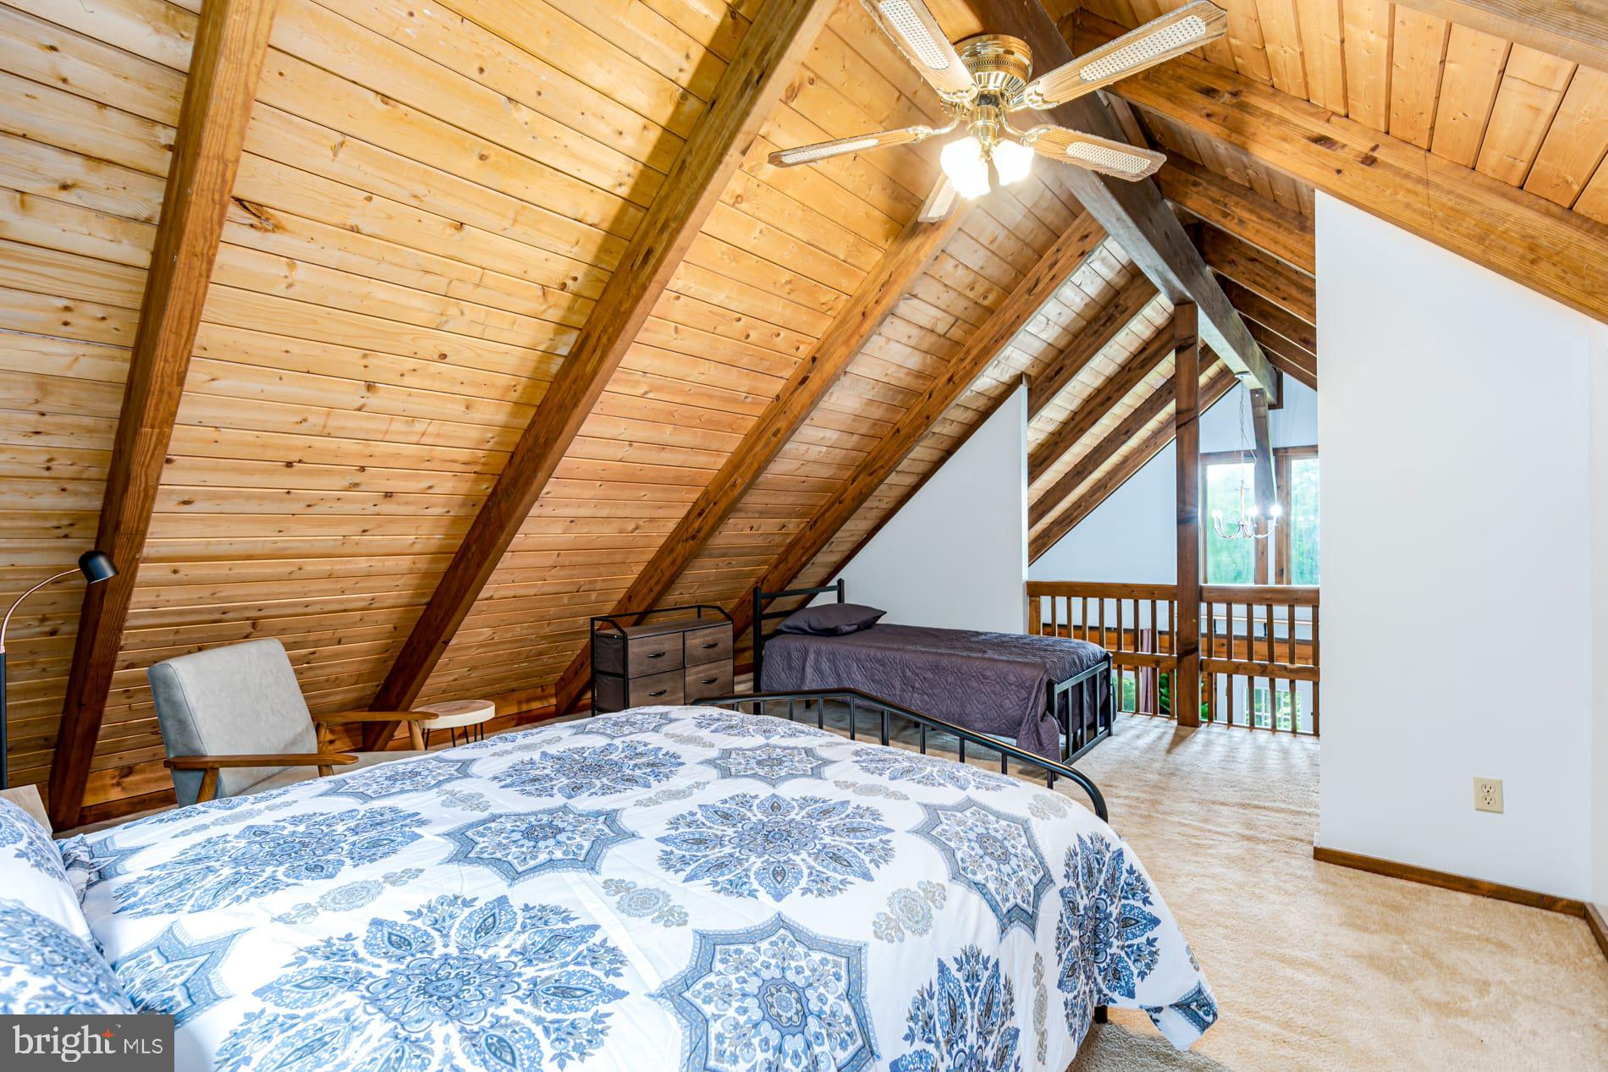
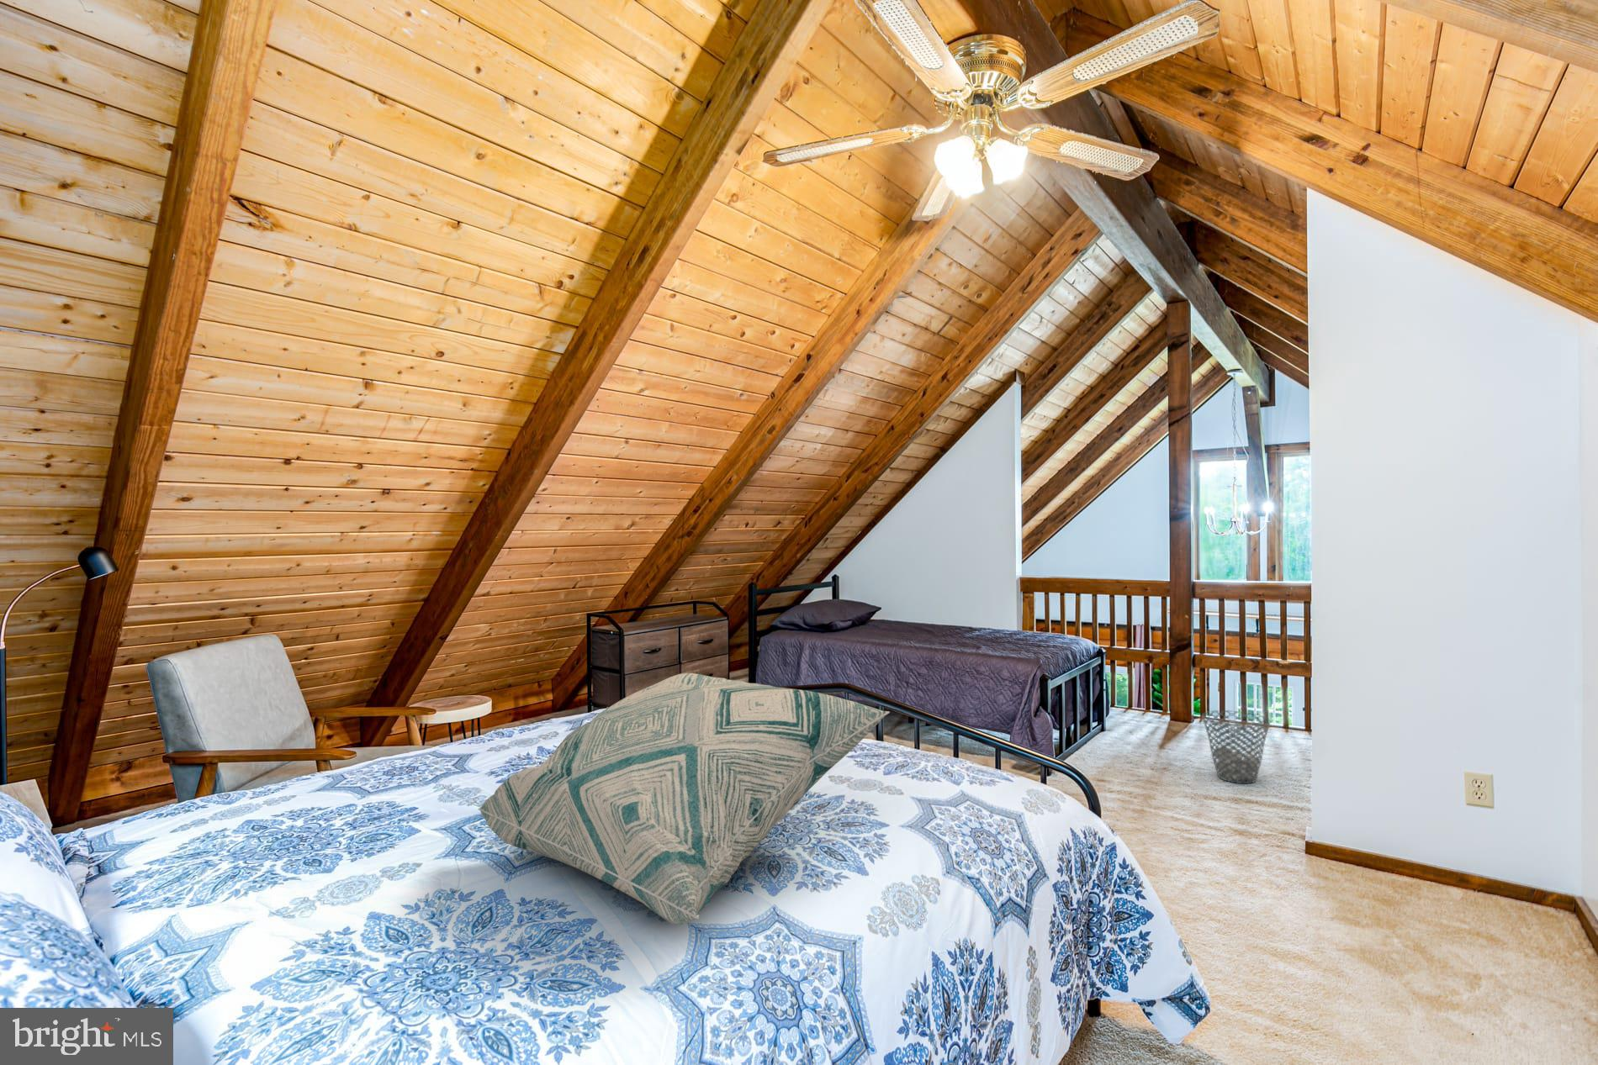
+ decorative pillow [477,673,891,926]
+ waste basket [1201,710,1272,784]
